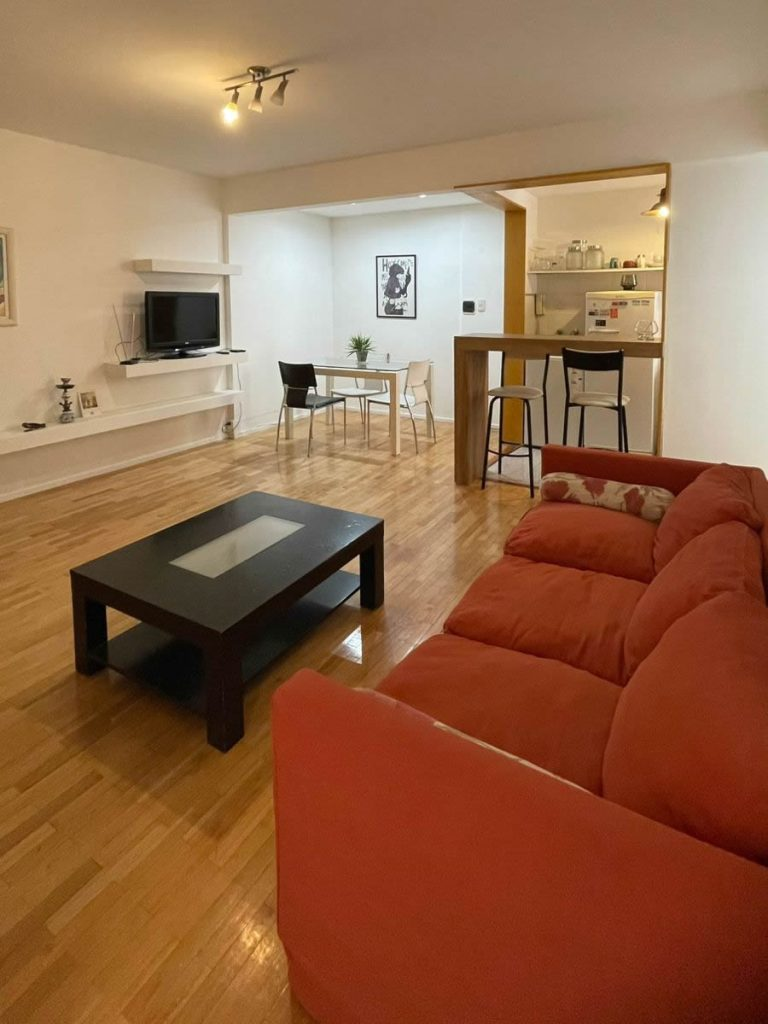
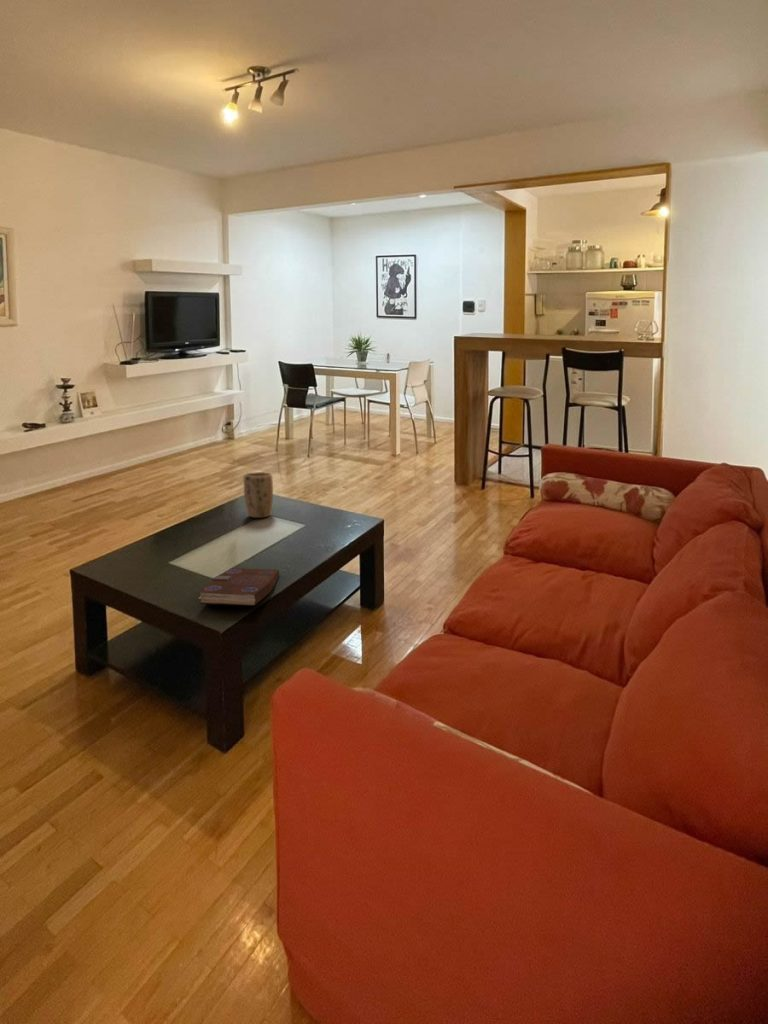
+ plant pot [243,471,274,519]
+ book [198,567,280,607]
